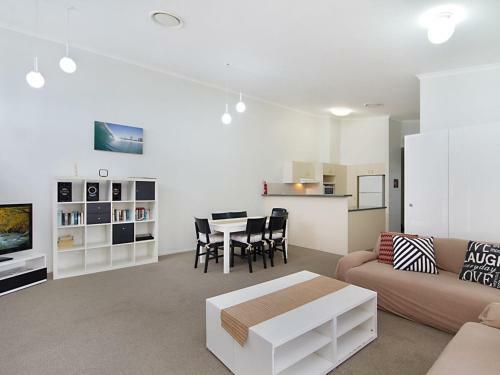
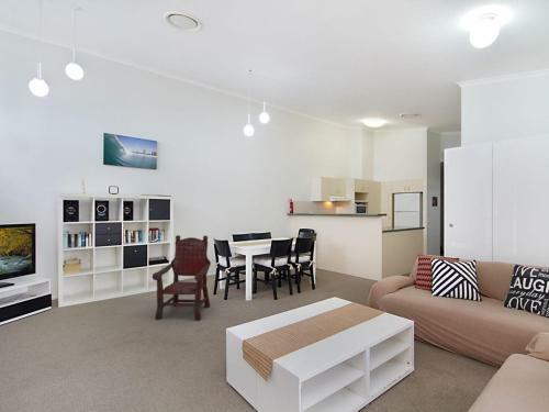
+ armchair [152,234,212,321]
